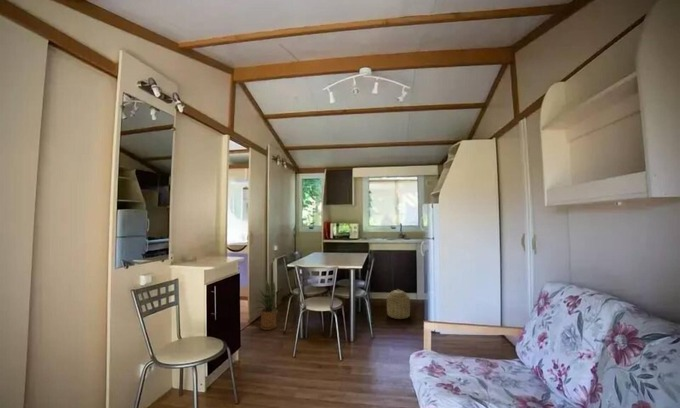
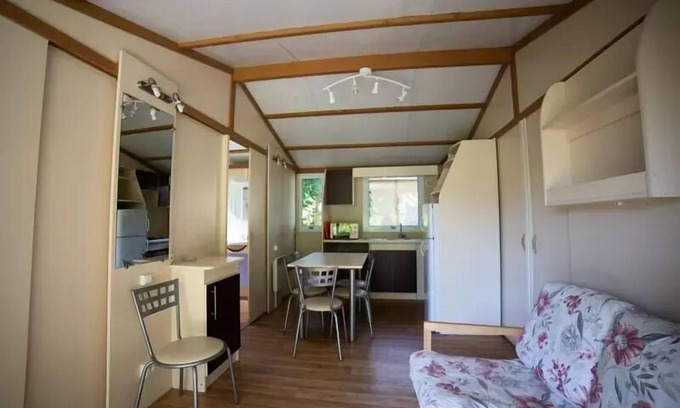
- house plant [253,280,282,331]
- basket [386,288,411,320]
